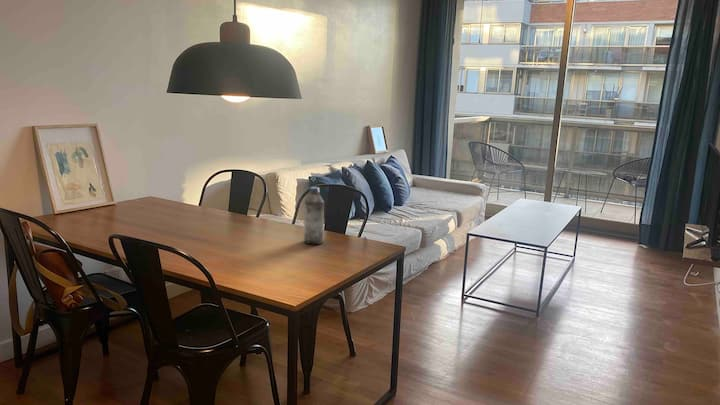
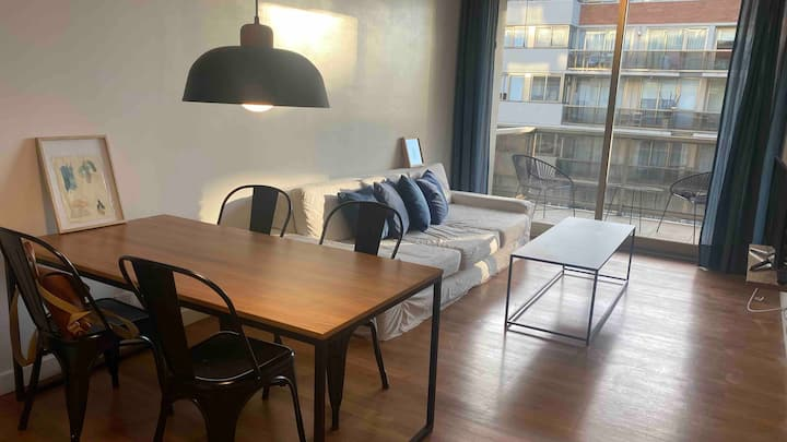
- water bottle [303,186,325,245]
